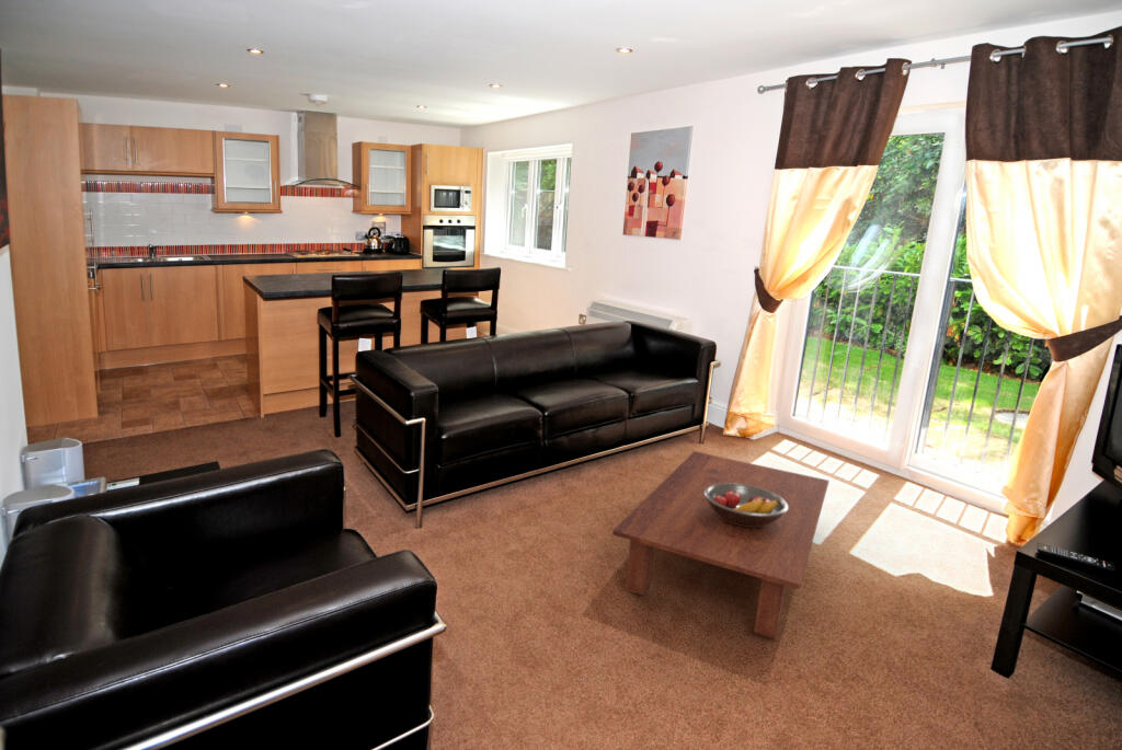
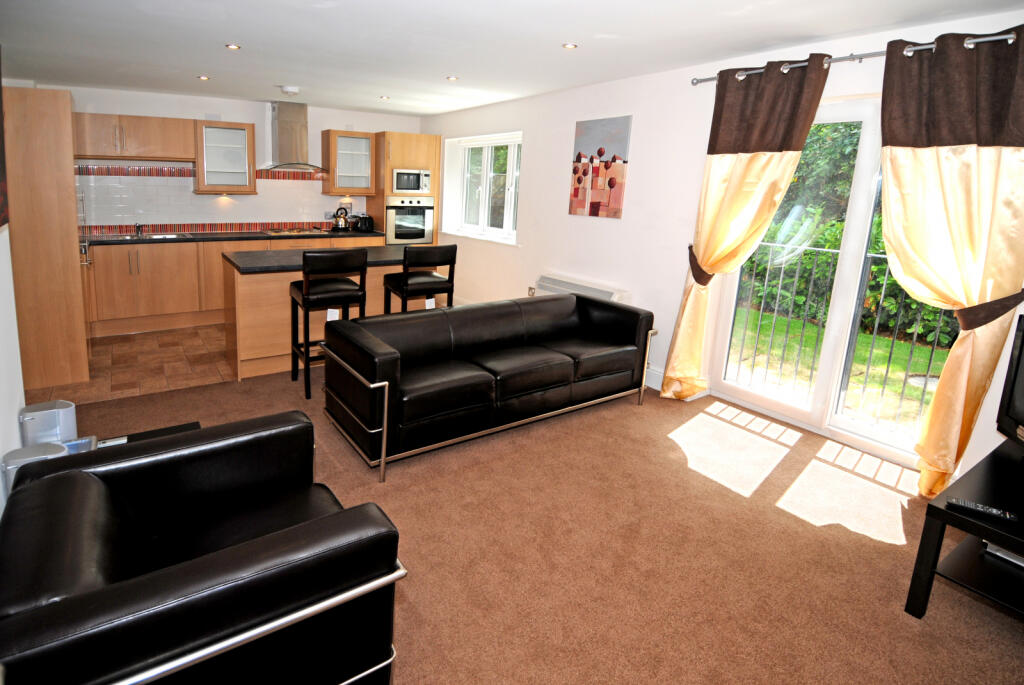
- fruit bowl [705,483,788,528]
- coffee table [611,450,829,641]
